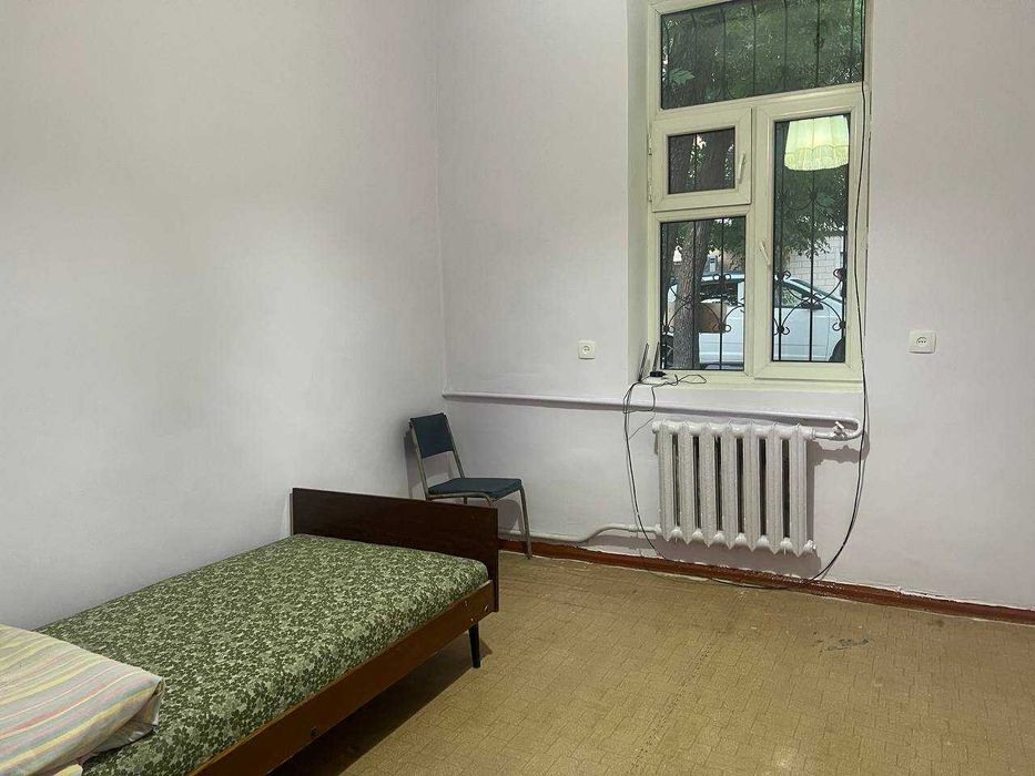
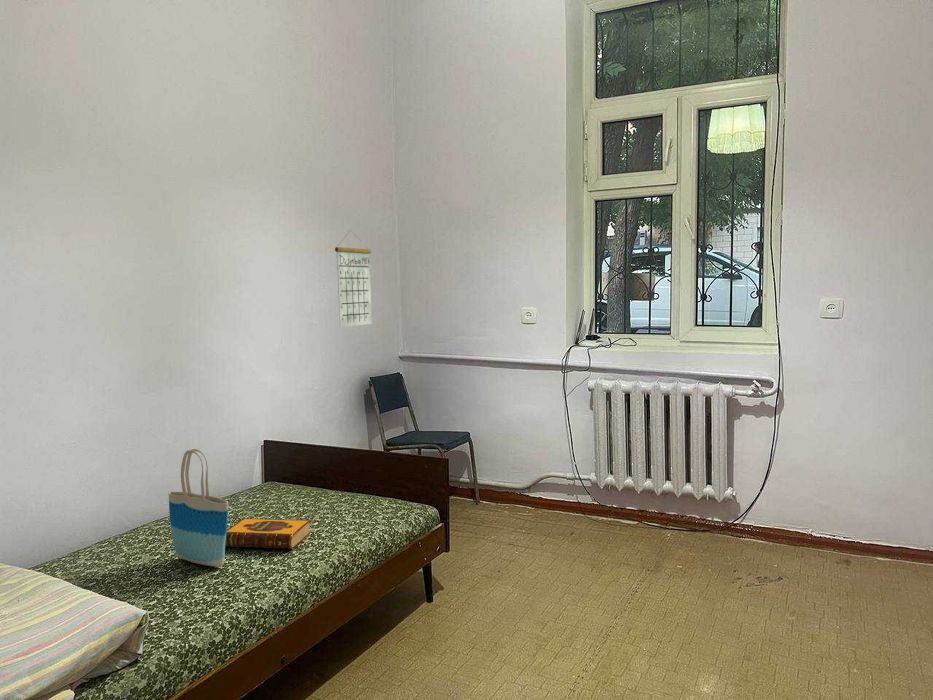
+ tote bag [167,448,229,567]
+ hardback book [225,517,311,550]
+ calendar [334,229,373,328]
